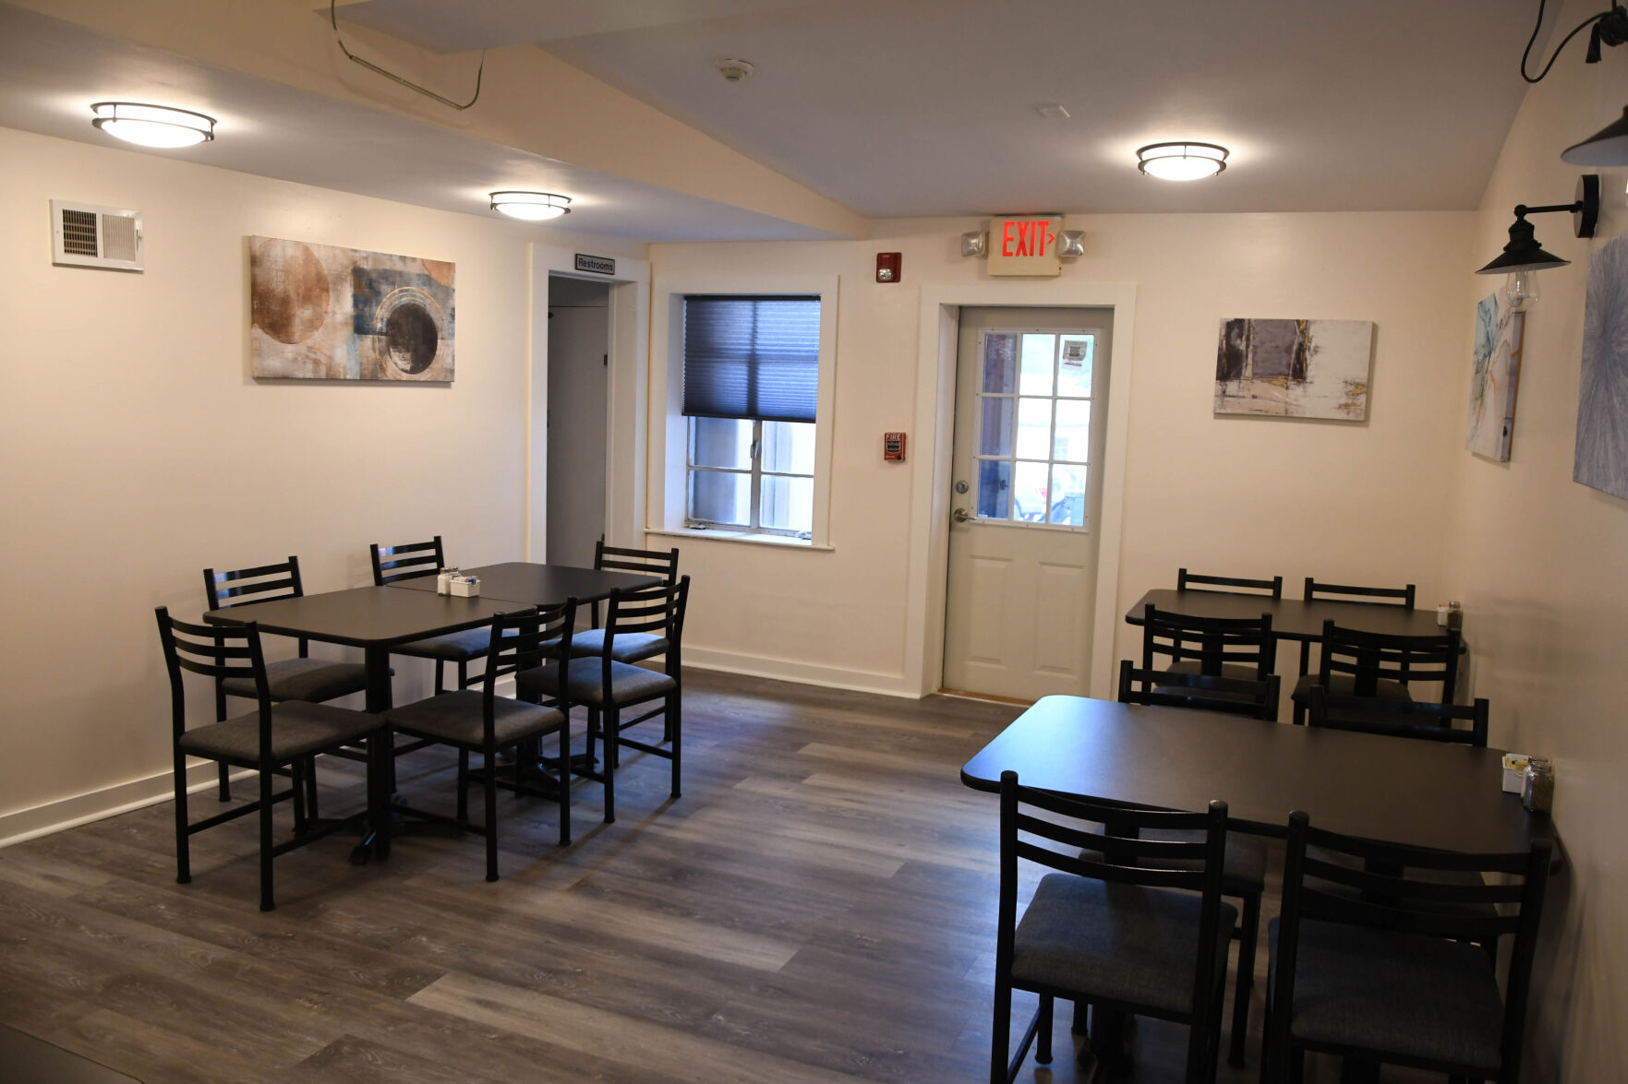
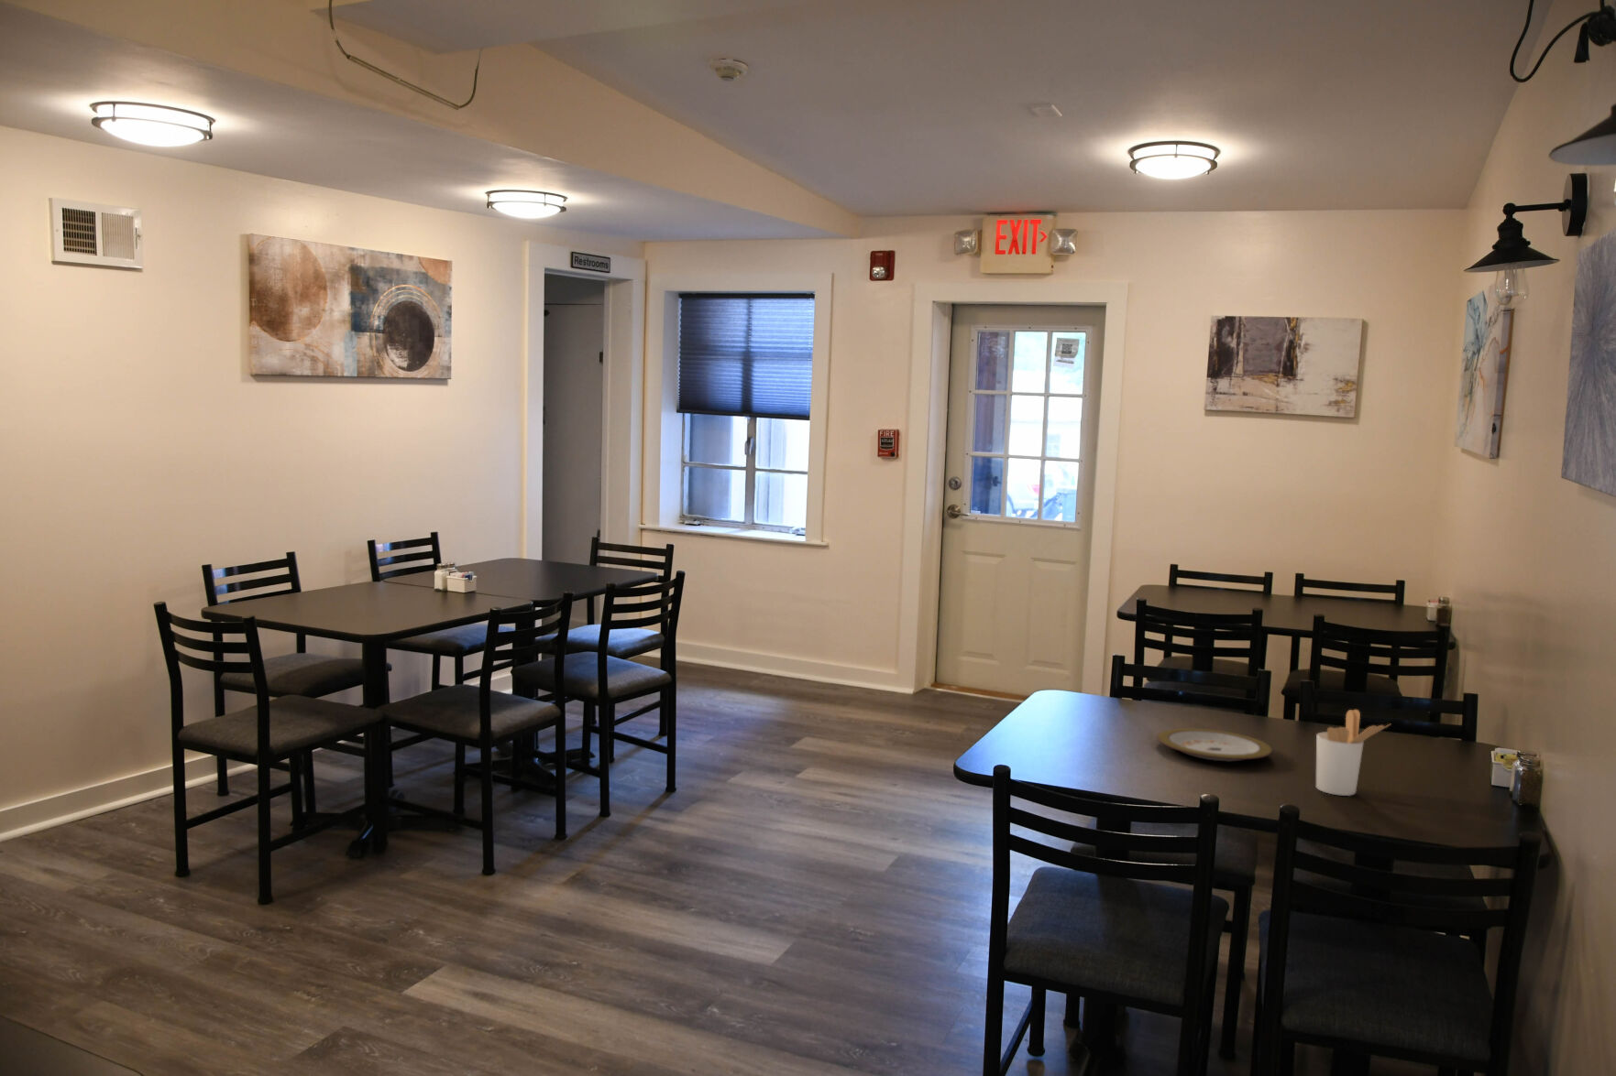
+ plate [1156,727,1274,763]
+ utensil holder [1316,709,1391,796]
